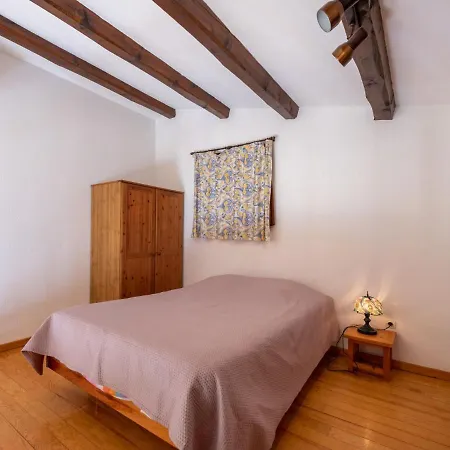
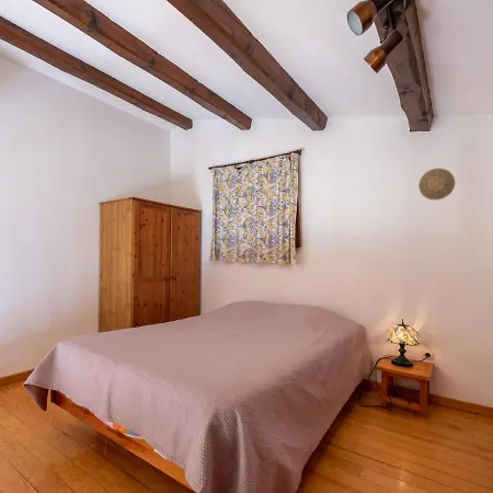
+ decorative plate [417,168,456,202]
